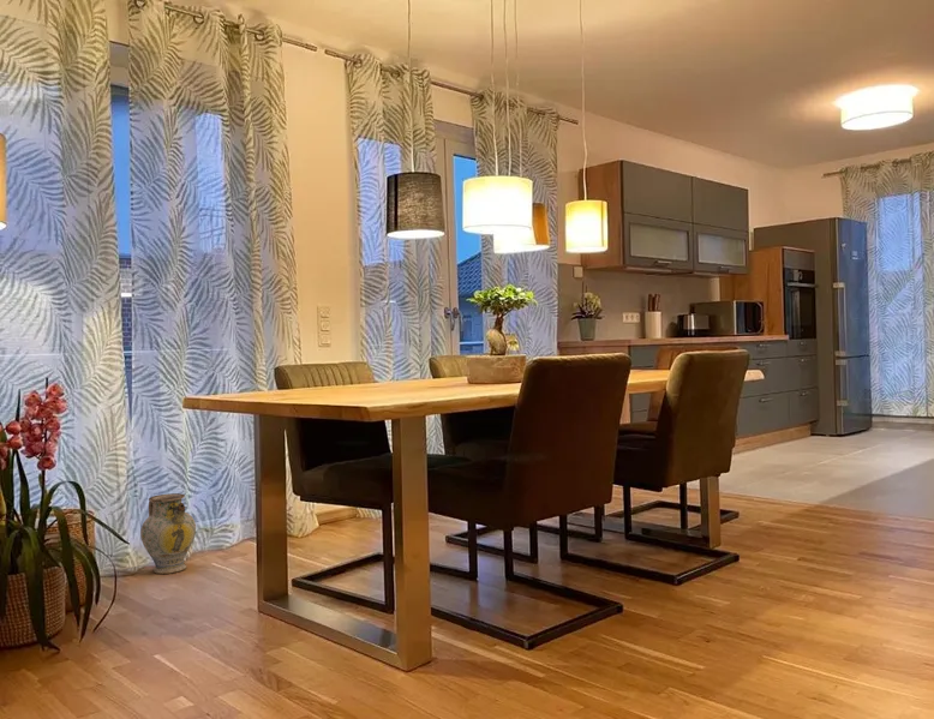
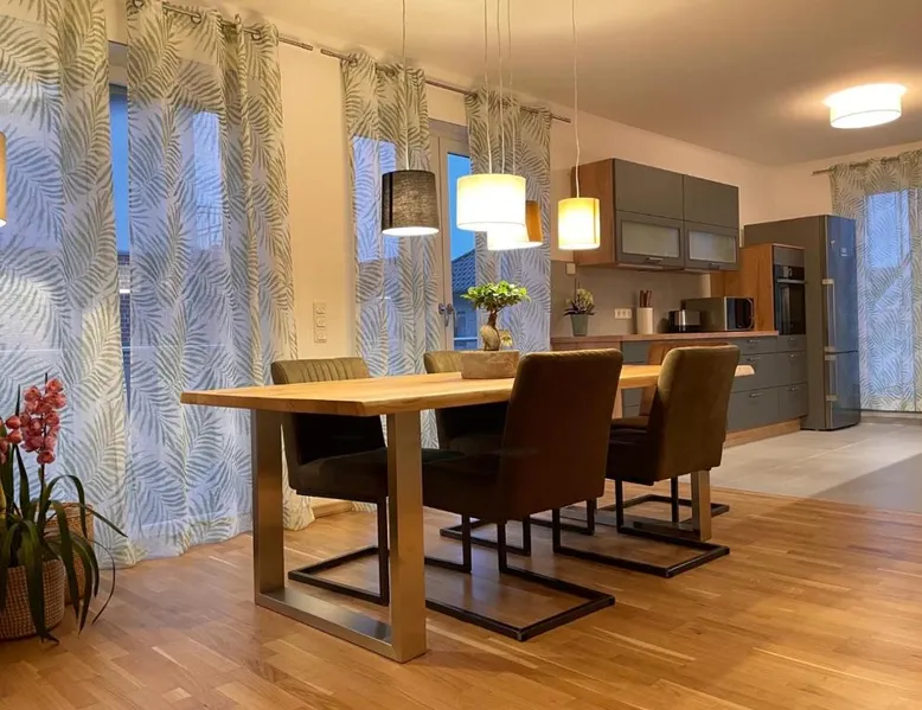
- ceramic jug [139,492,197,575]
